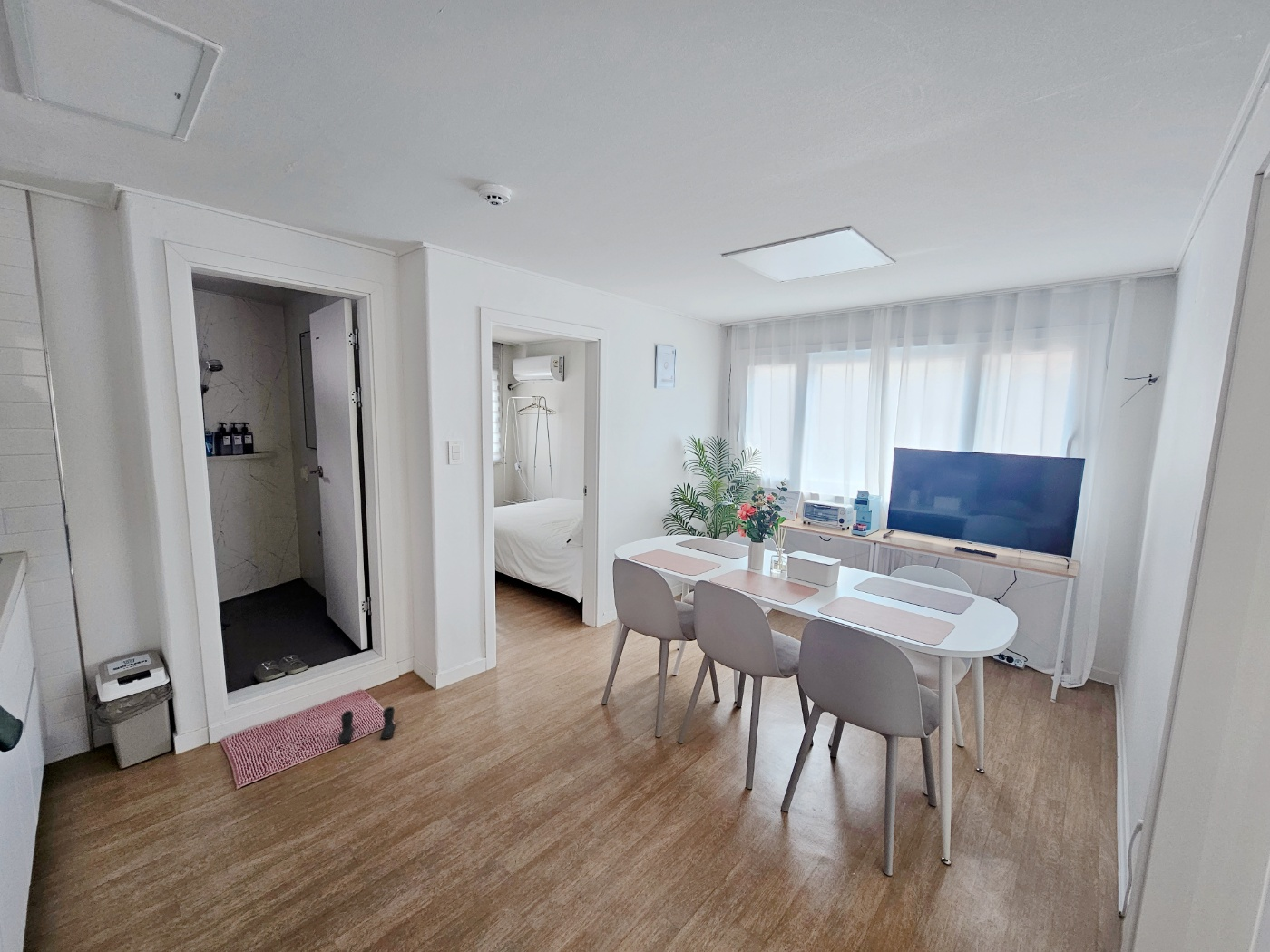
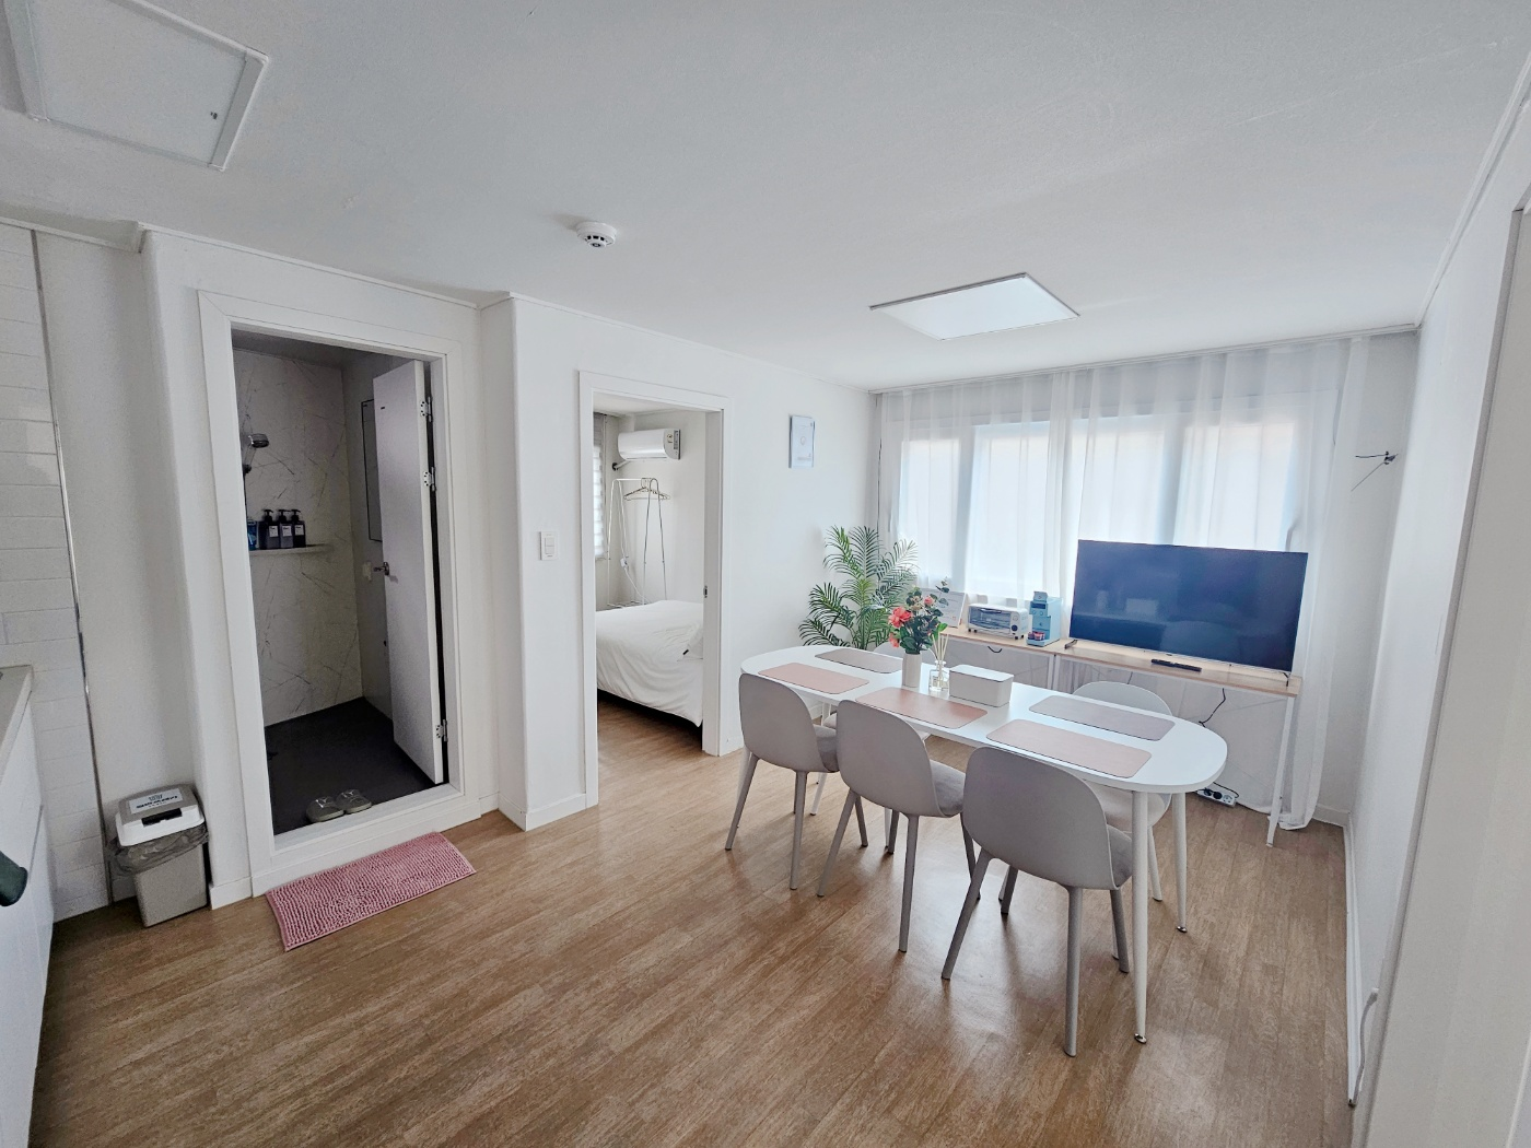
- boots [337,705,396,744]
